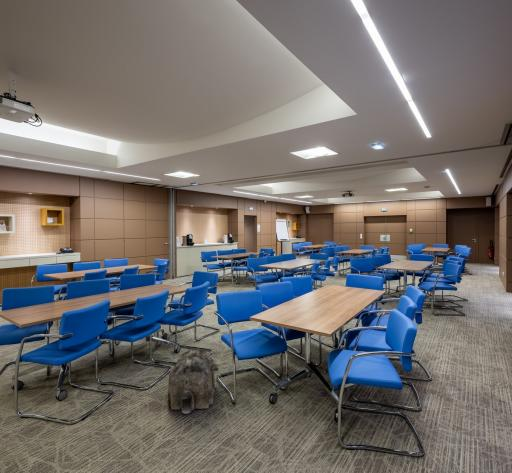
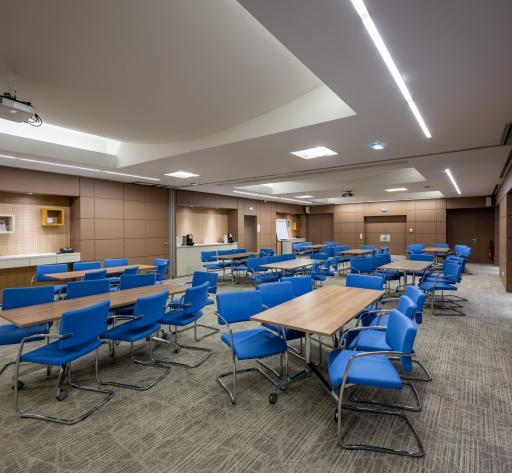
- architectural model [166,348,221,414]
